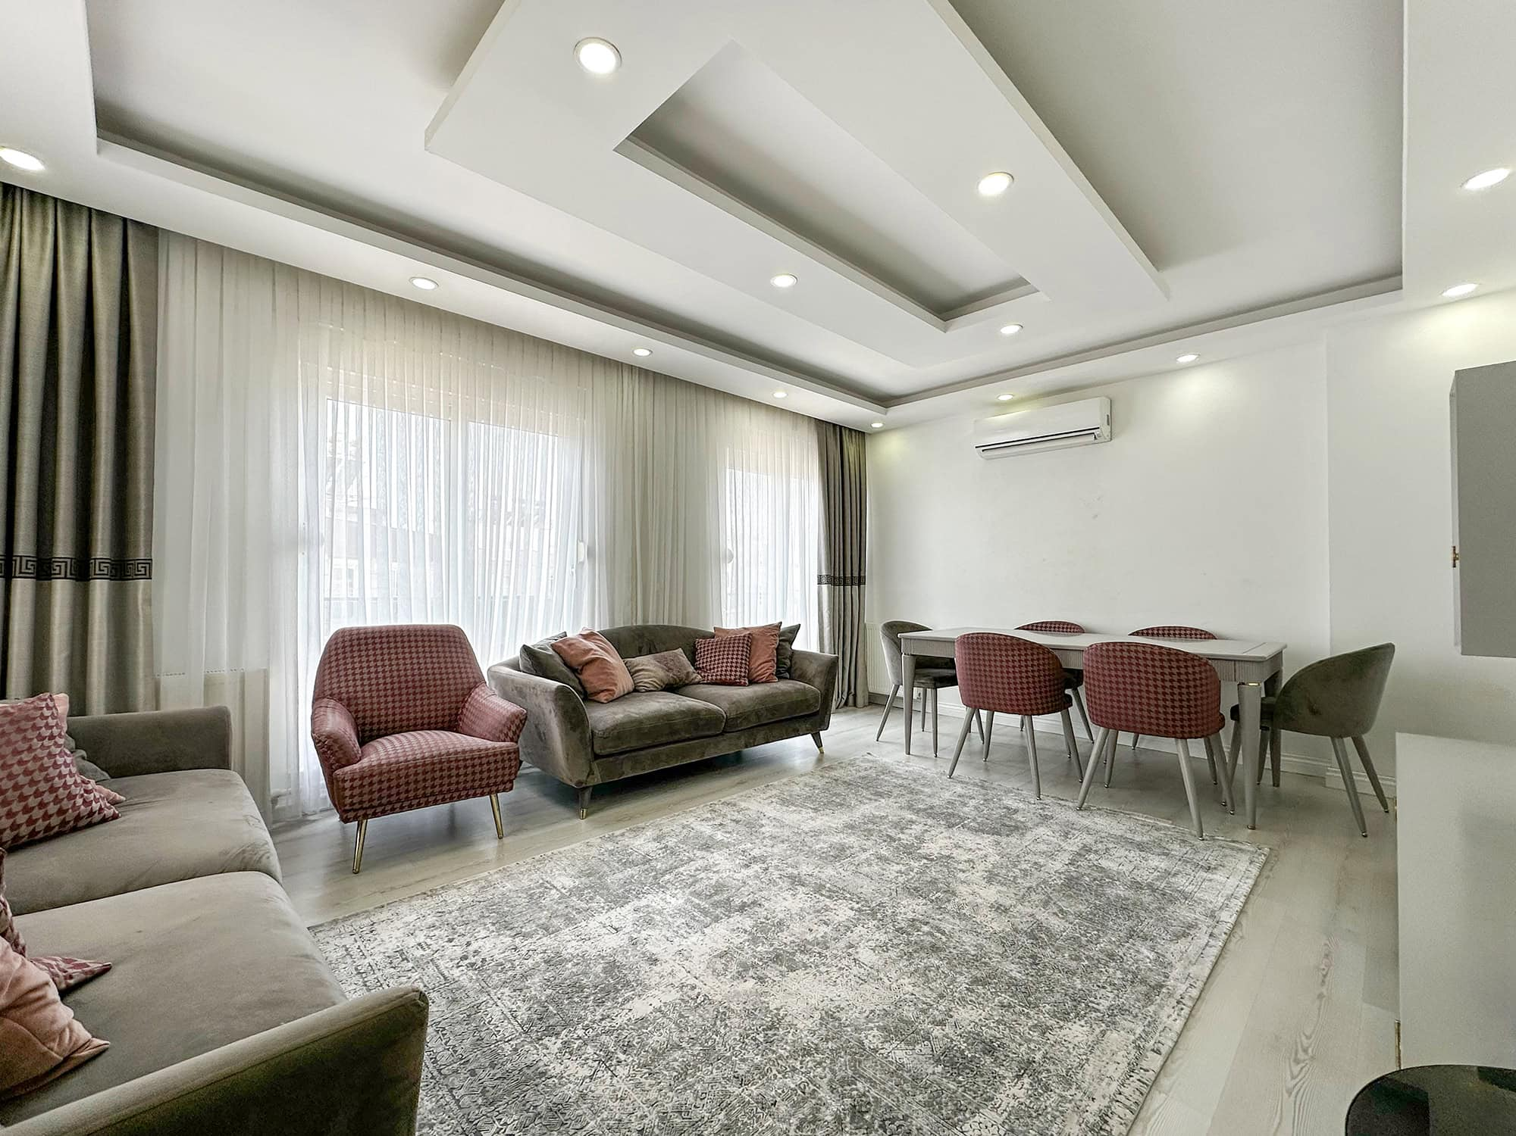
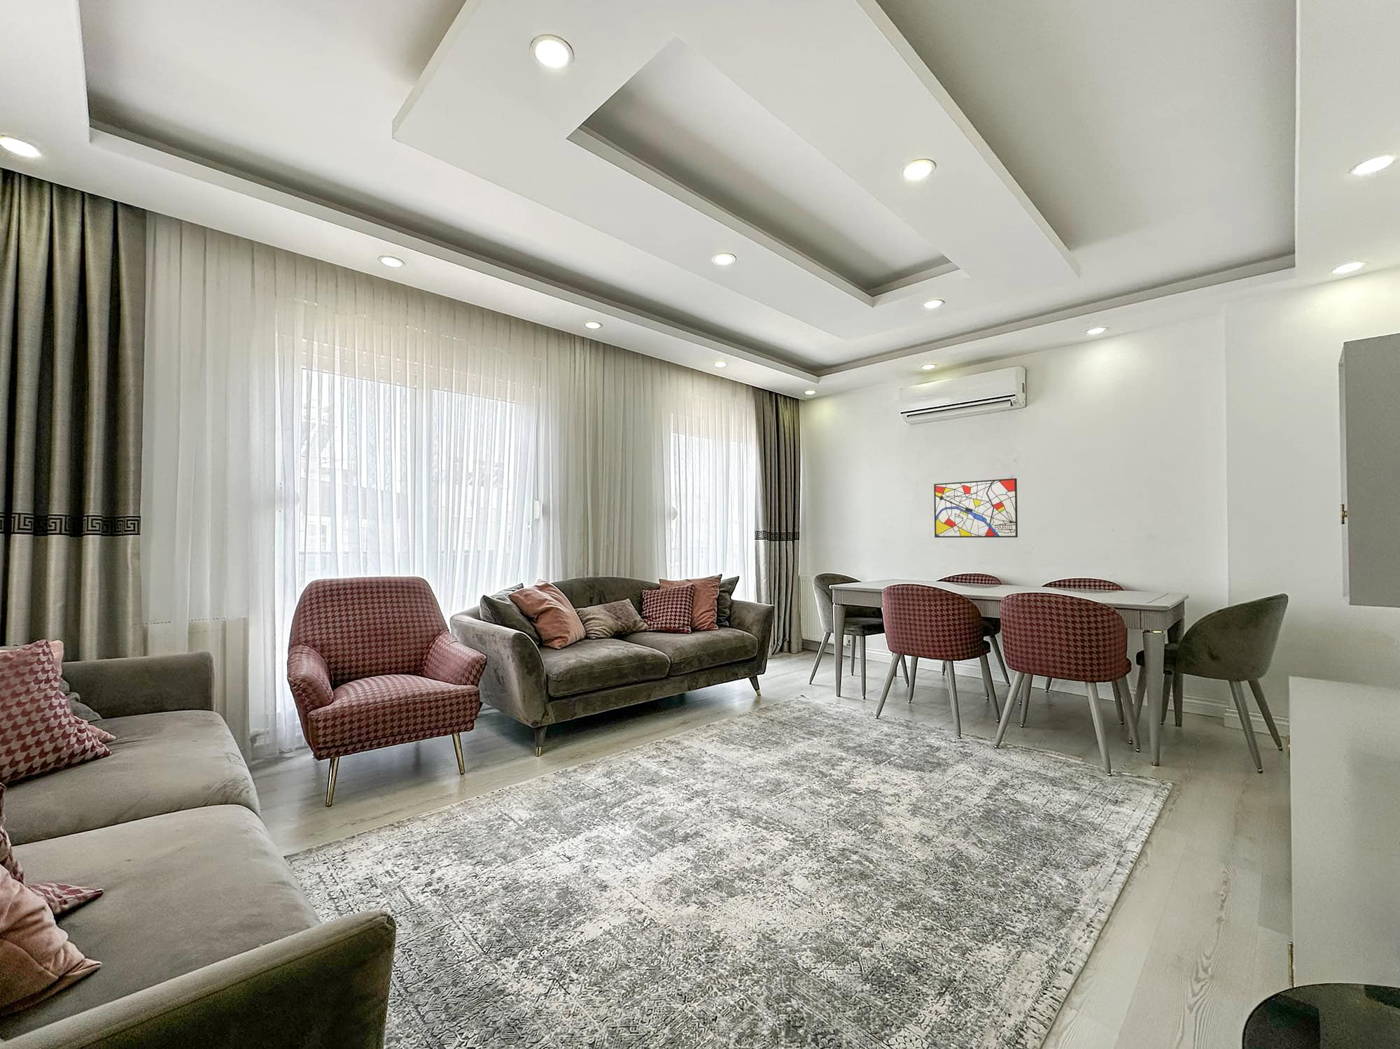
+ wall art [933,477,1019,539]
